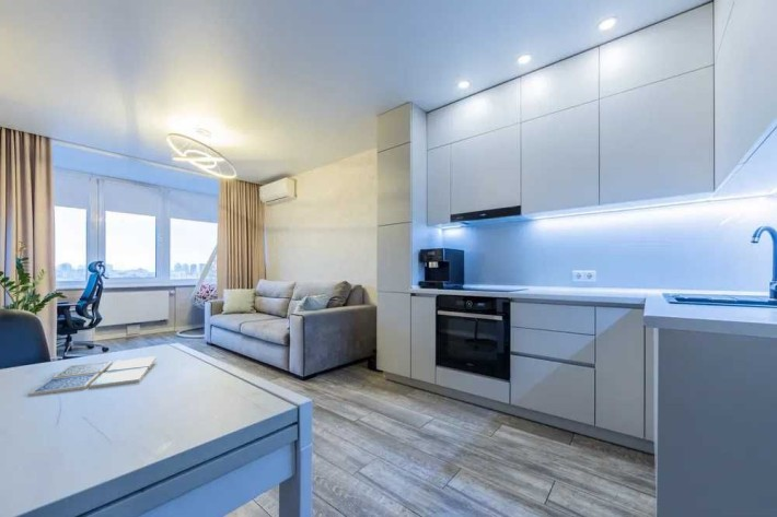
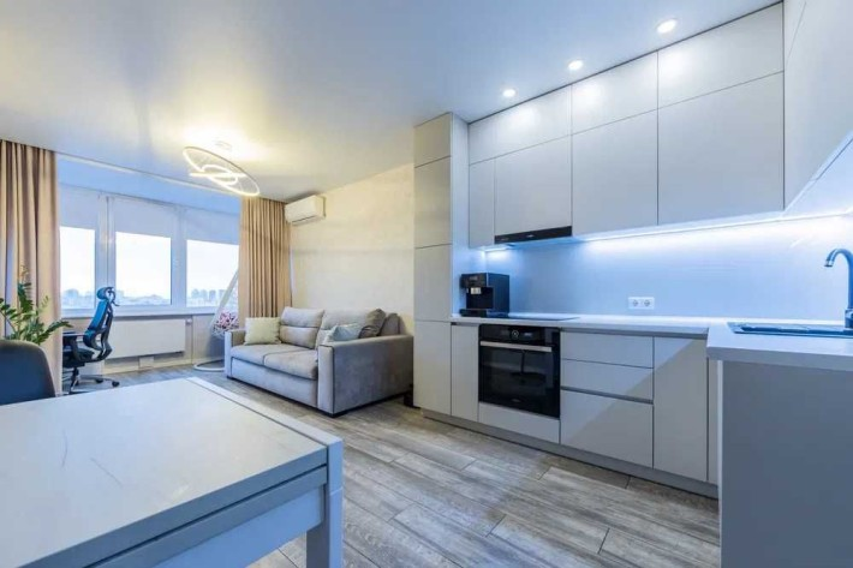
- drink coaster [27,355,158,397]
